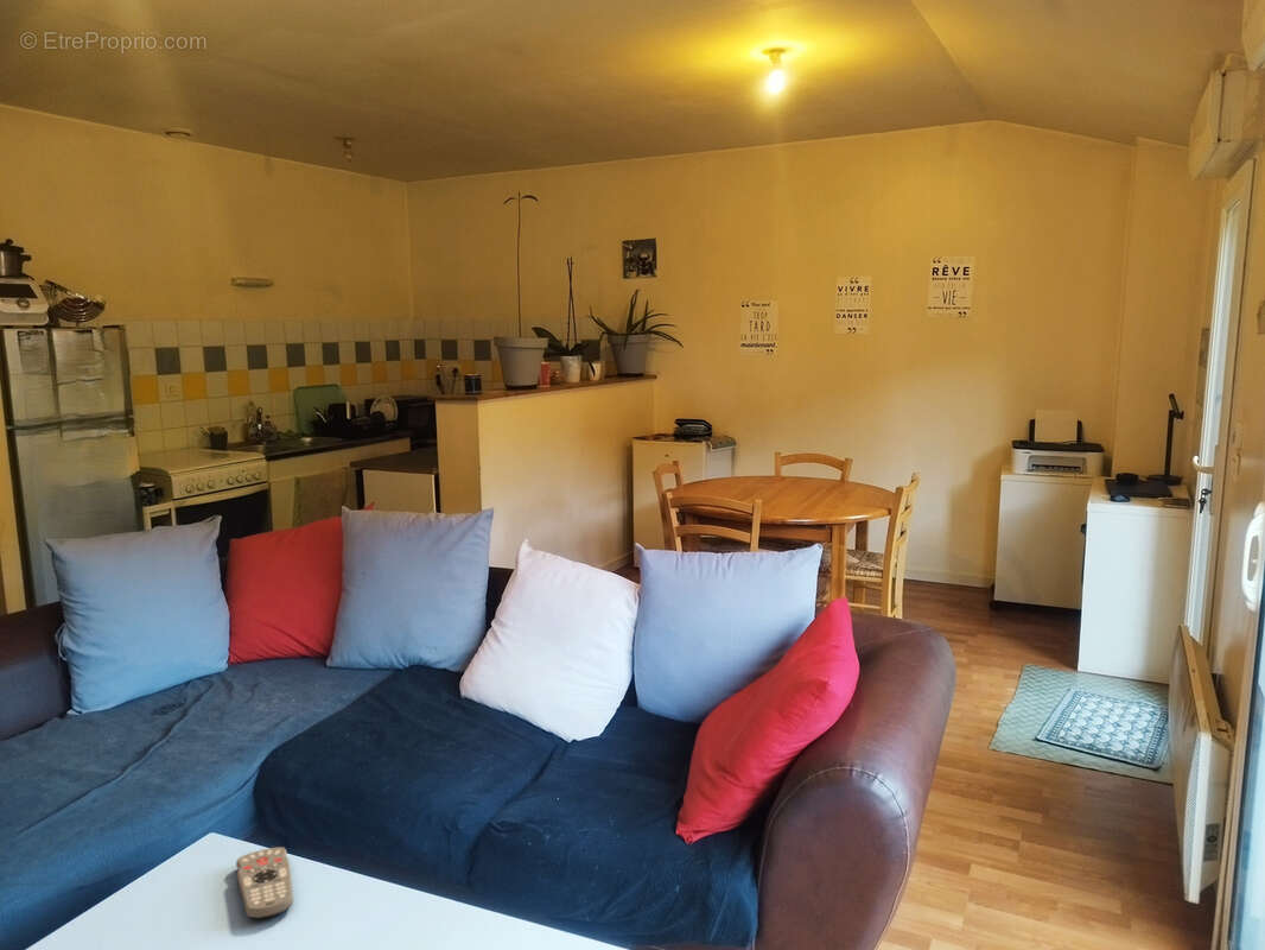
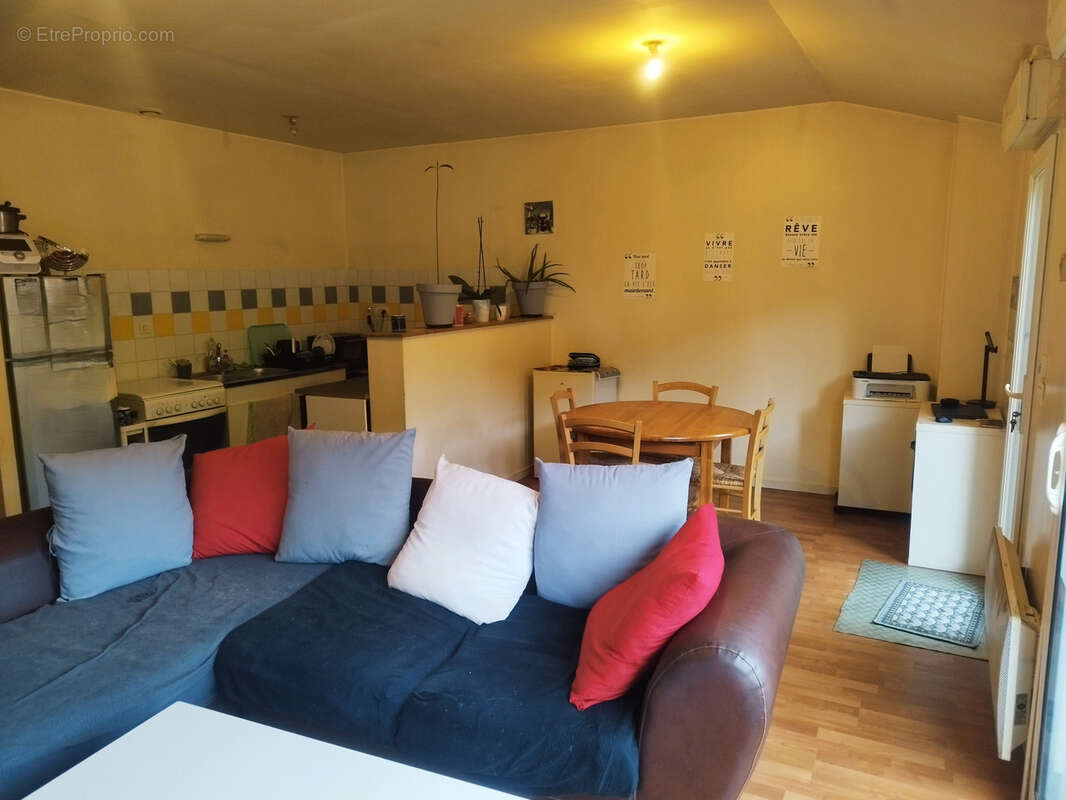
- remote control [235,846,294,920]
